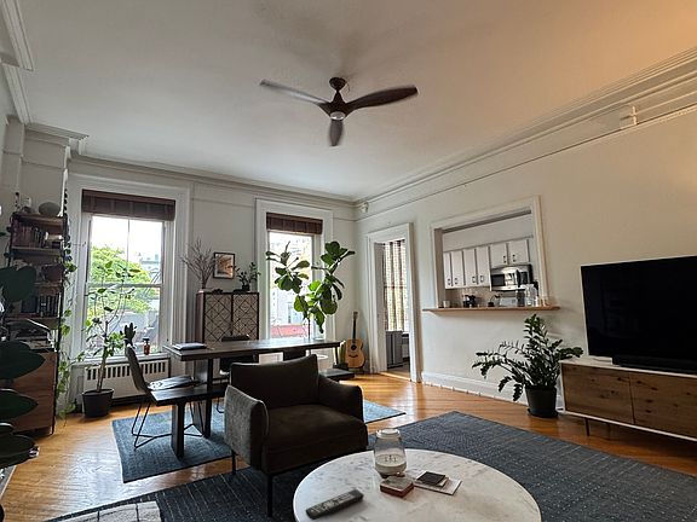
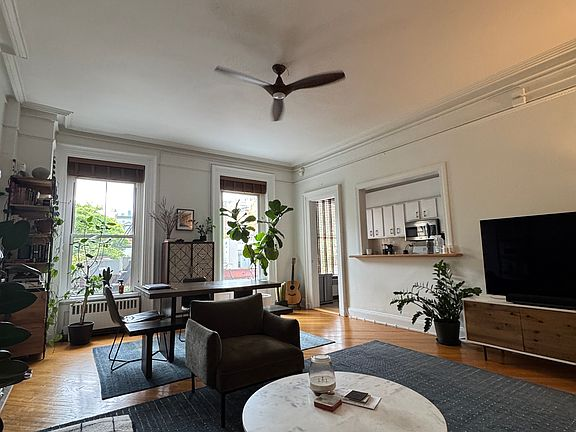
- remote control [304,488,365,521]
